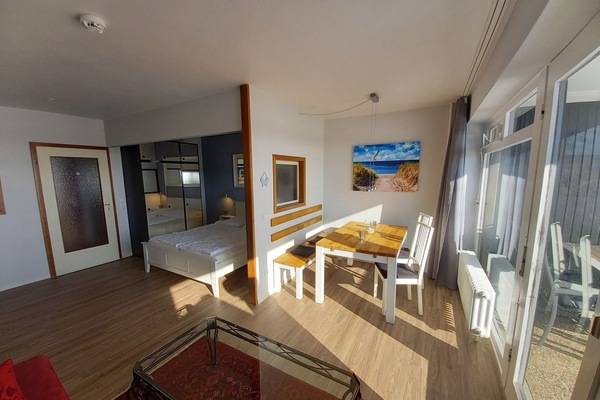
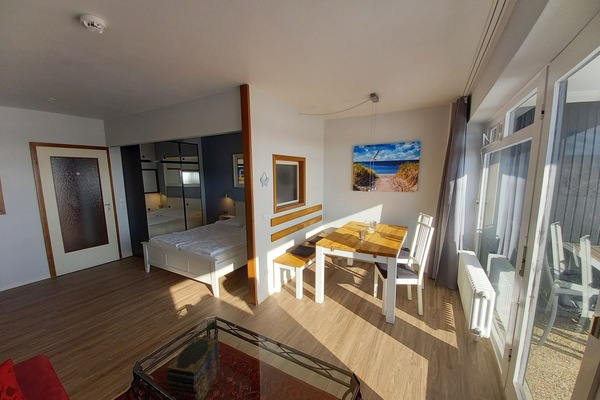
+ book stack [165,336,221,400]
